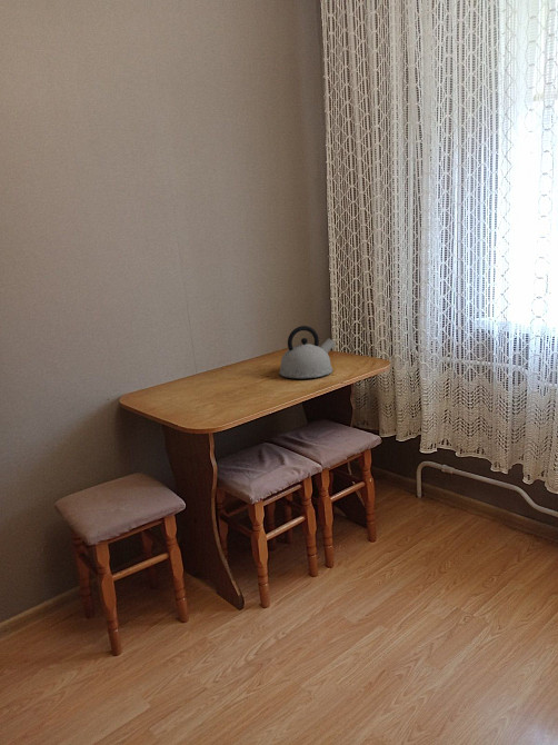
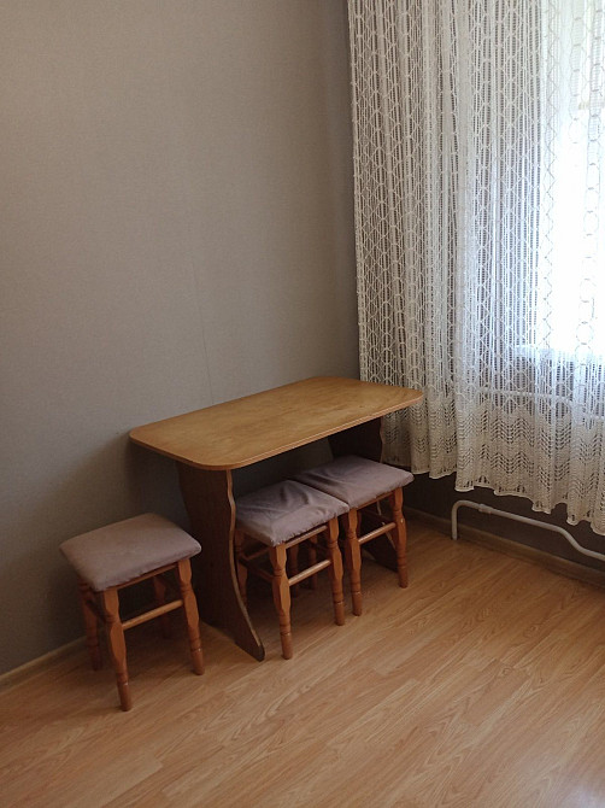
- kettle [278,325,336,379]
